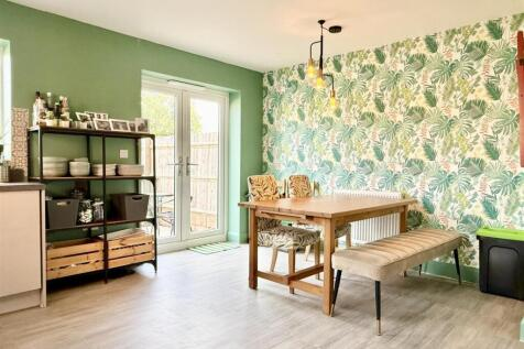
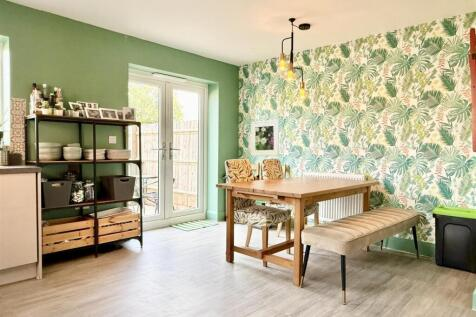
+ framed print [250,119,280,157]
